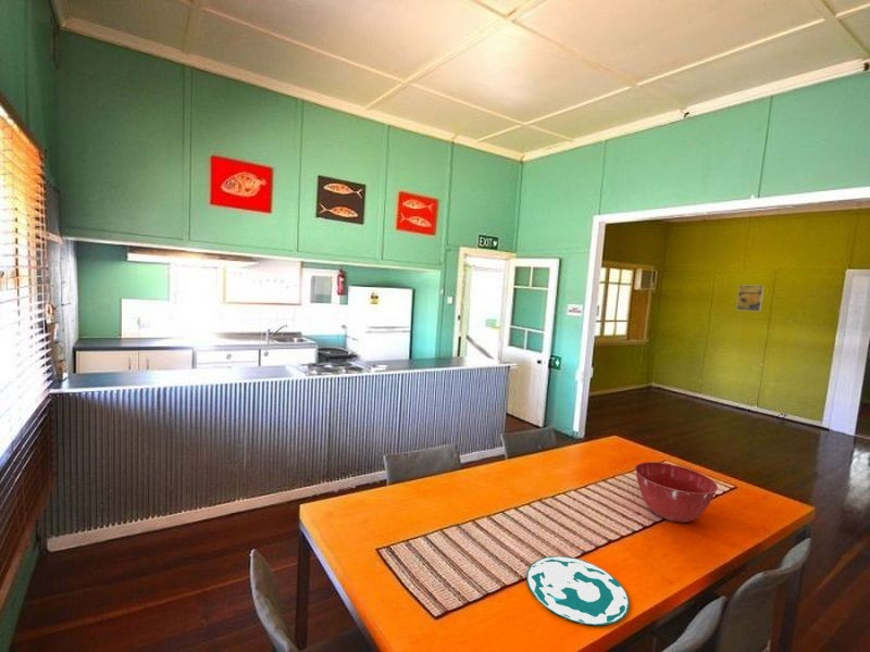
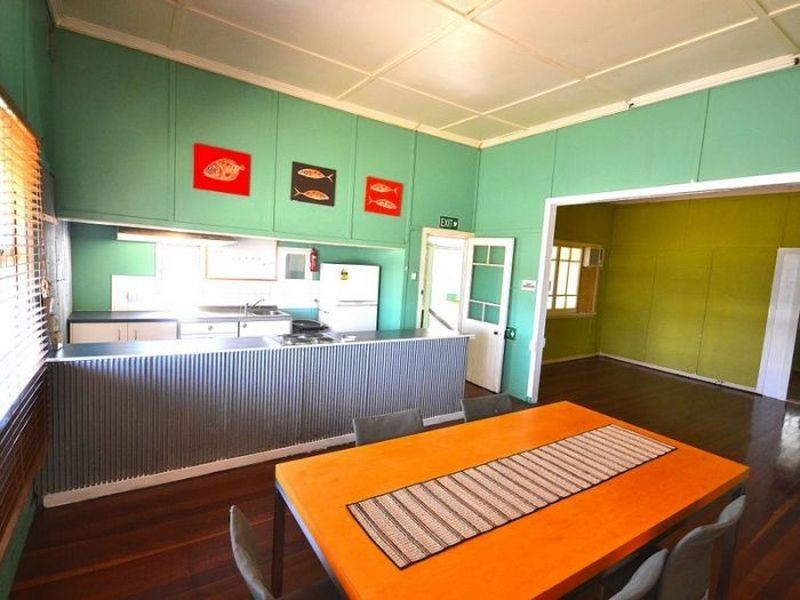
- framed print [735,285,765,312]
- plate [525,555,630,626]
- mixing bowl [634,461,719,524]
